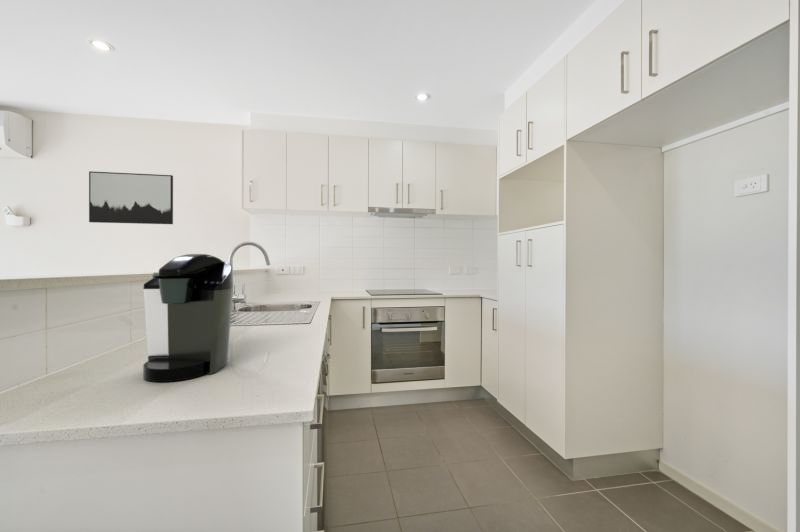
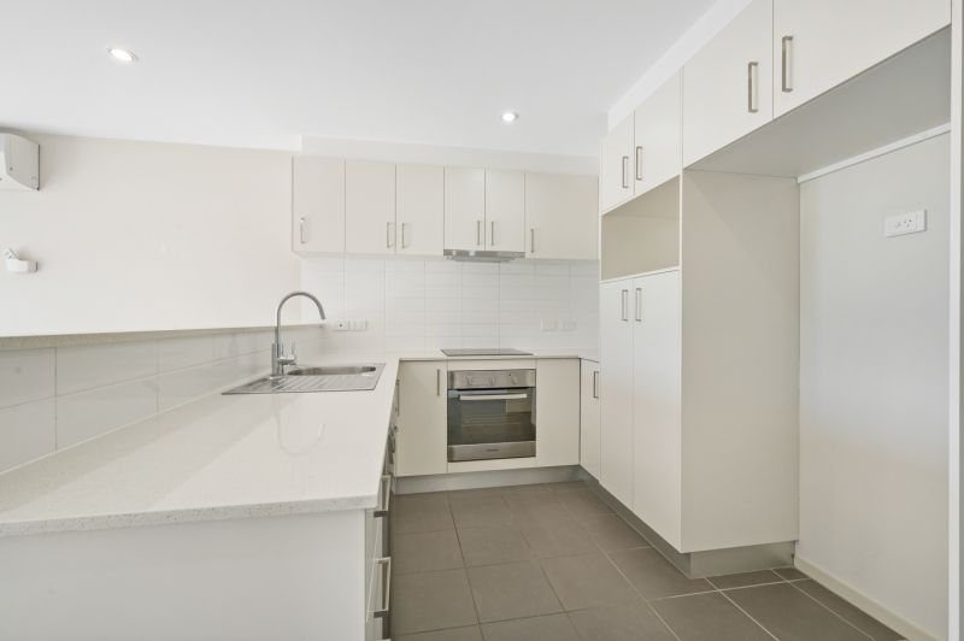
- wall art [88,170,174,225]
- coffee maker [142,253,234,383]
